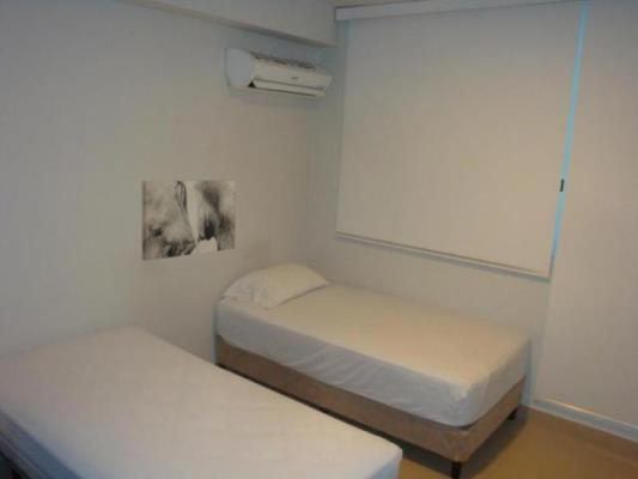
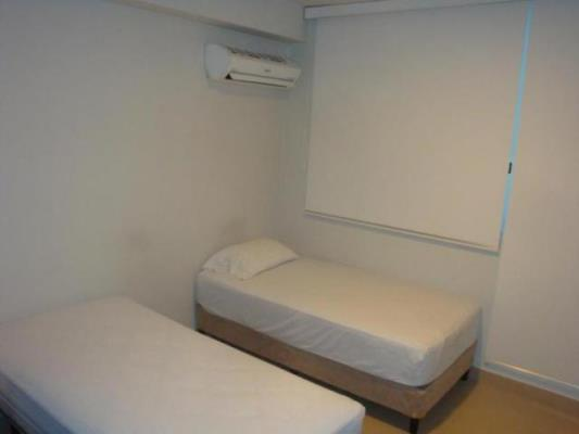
- wall art [141,178,238,262]
